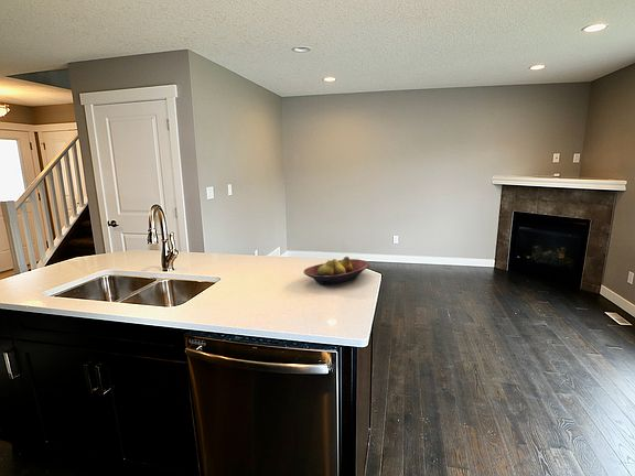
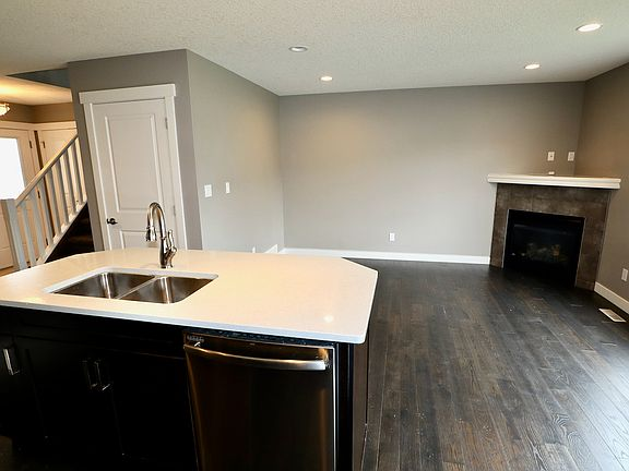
- fruit bowl [302,256,370,286]
